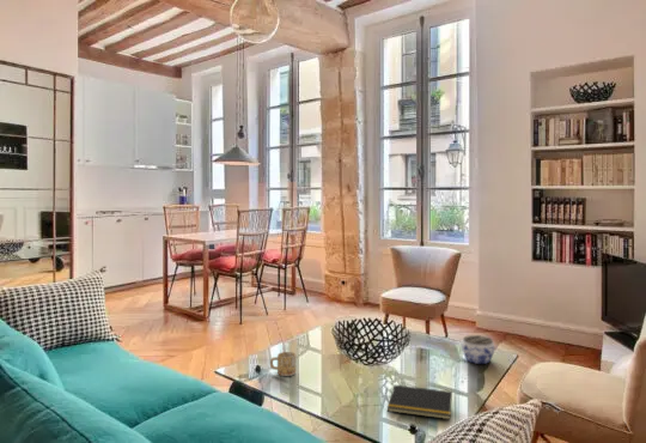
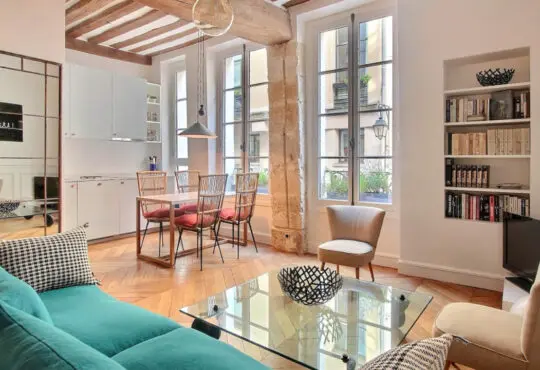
- notepad [386,384,453,420]
- jar [461,334,495,365]
- mug [269,351,297,377]
